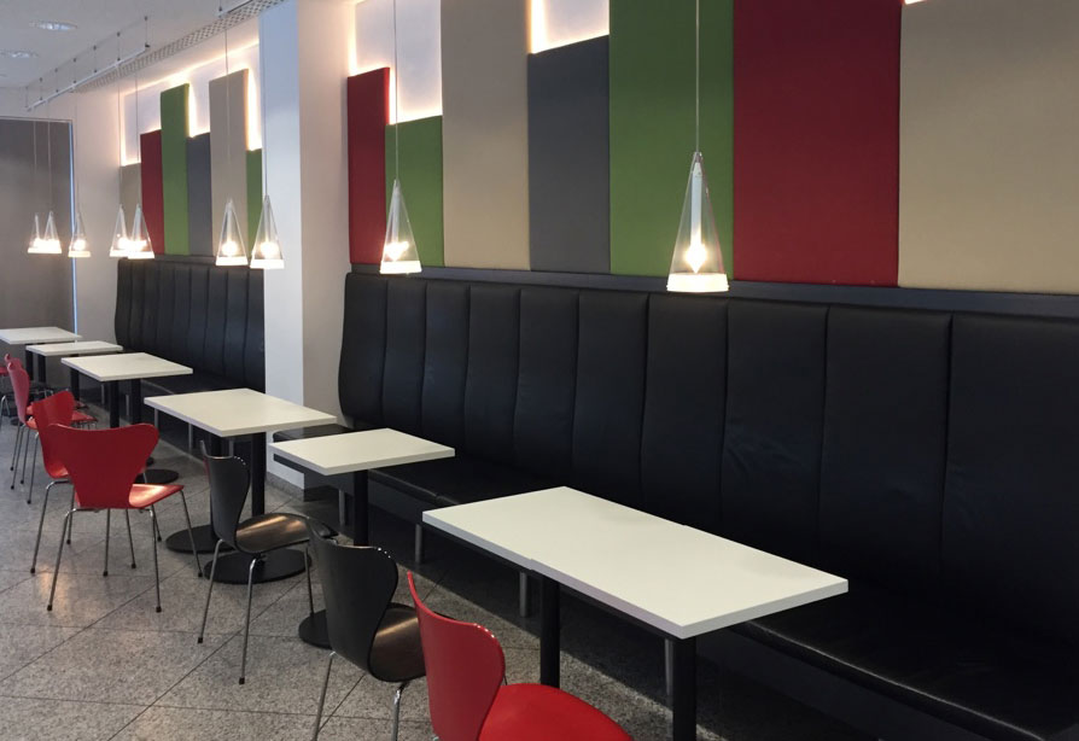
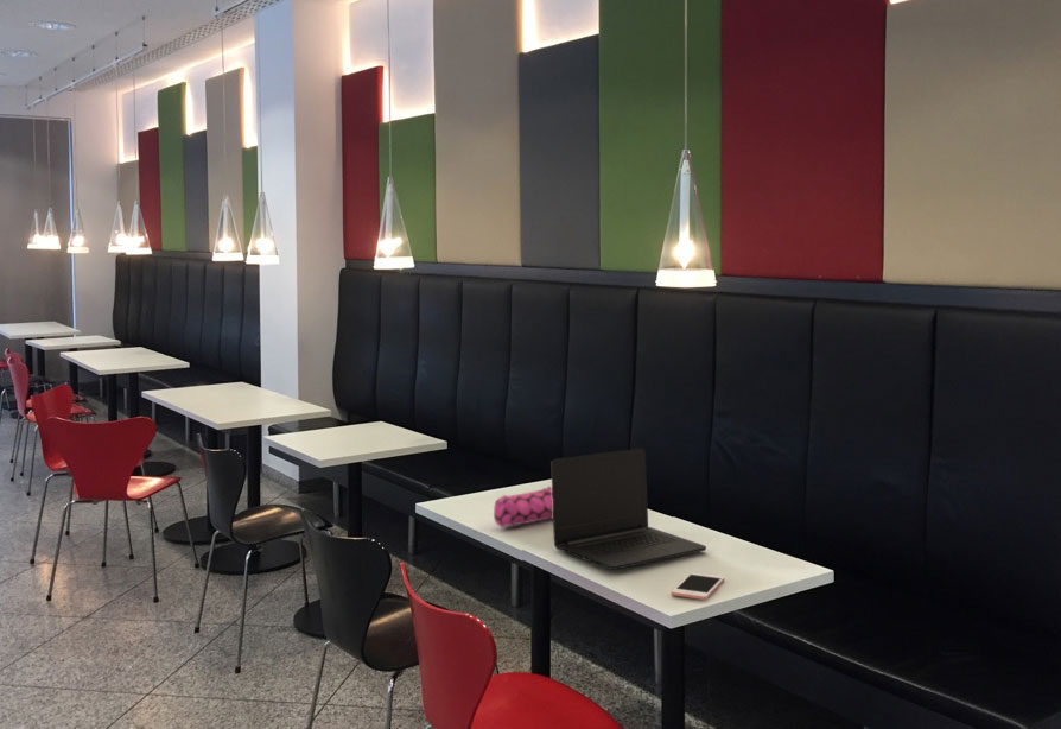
+ laptop [549,448,707,571]
+ pencil case [493,484,553,528]
+ cell phone [671,571,725,601]
